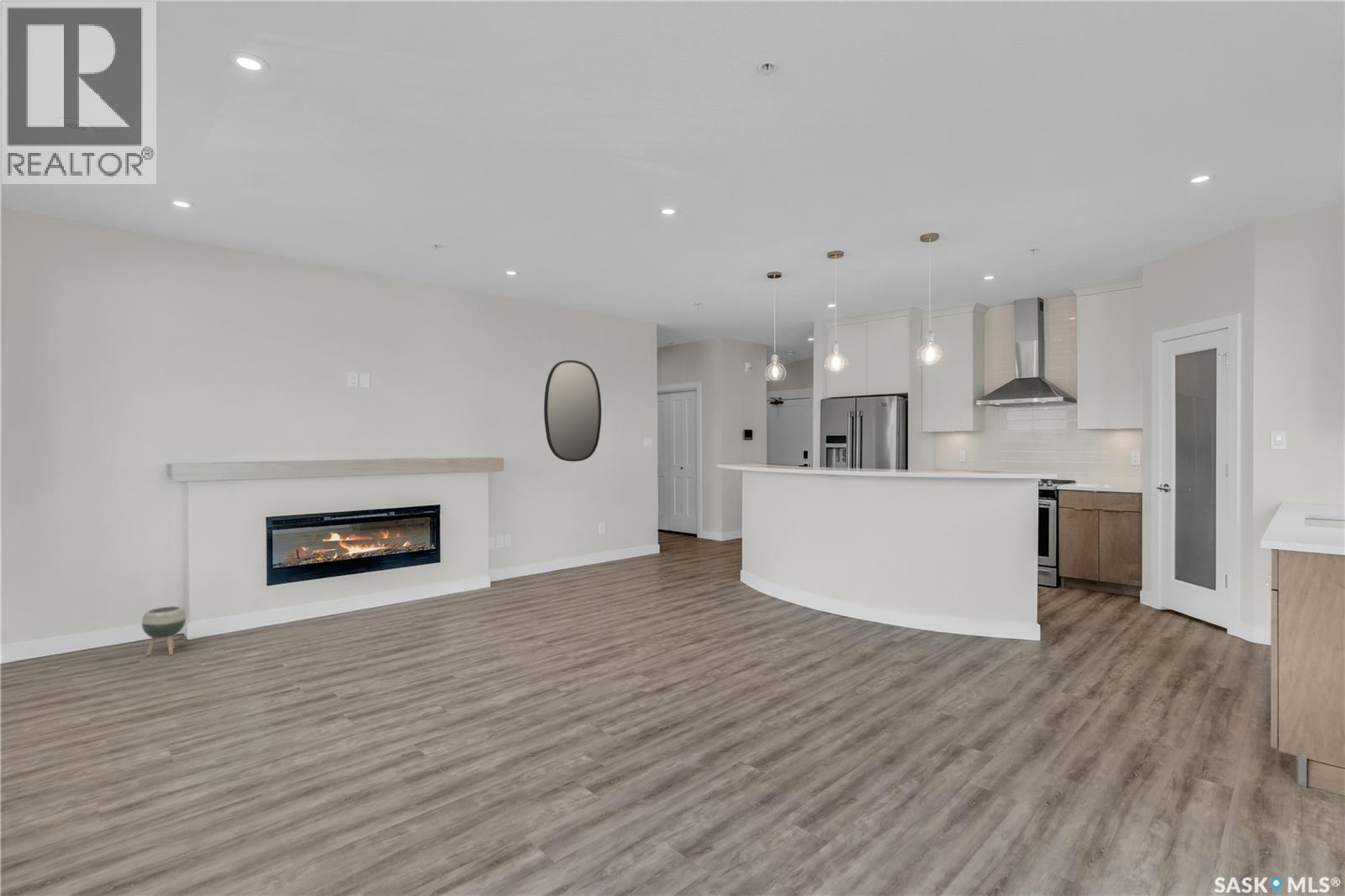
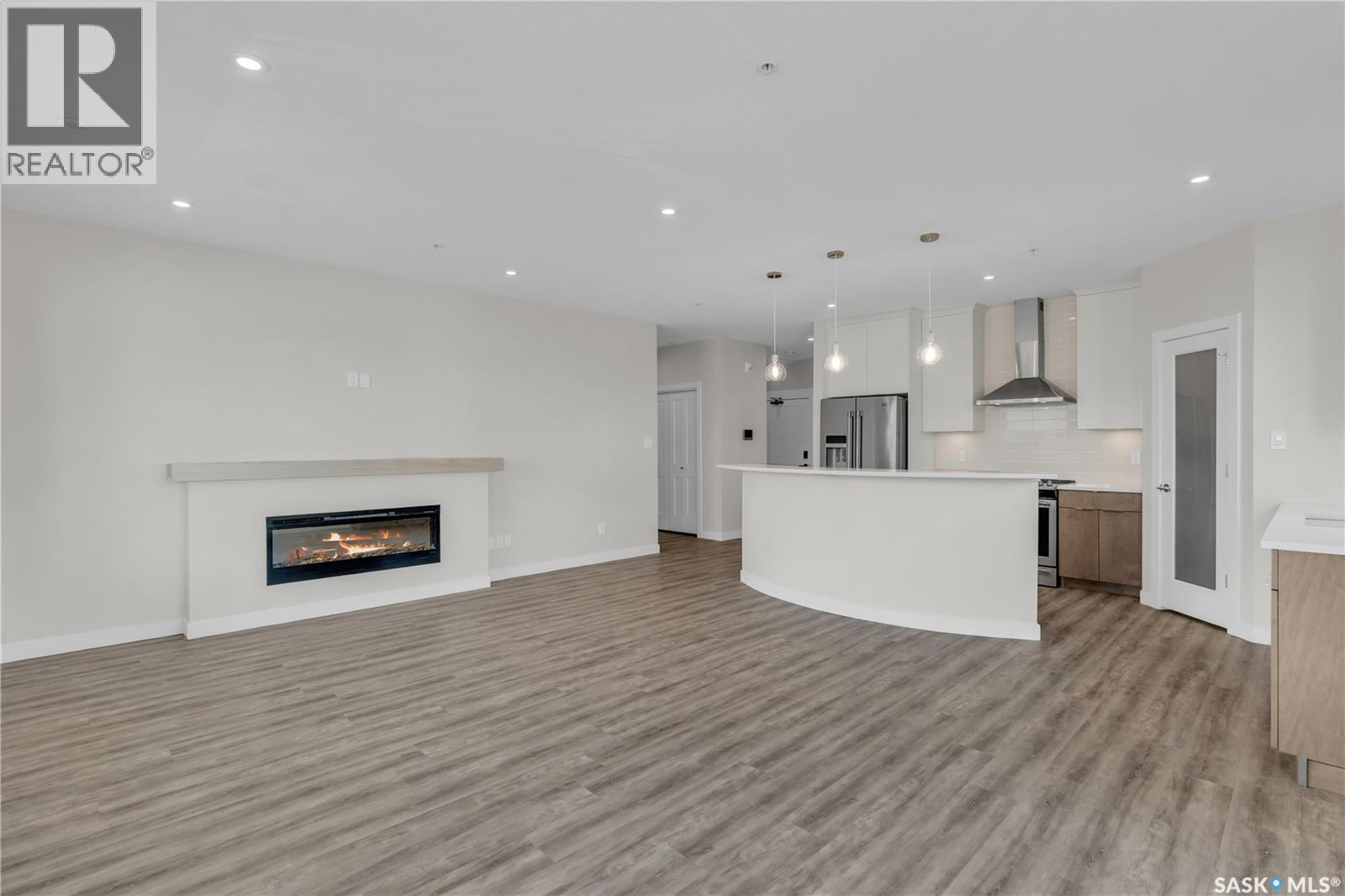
- planter [141,605,187,656]
- home mirror [543,360,602,462]
